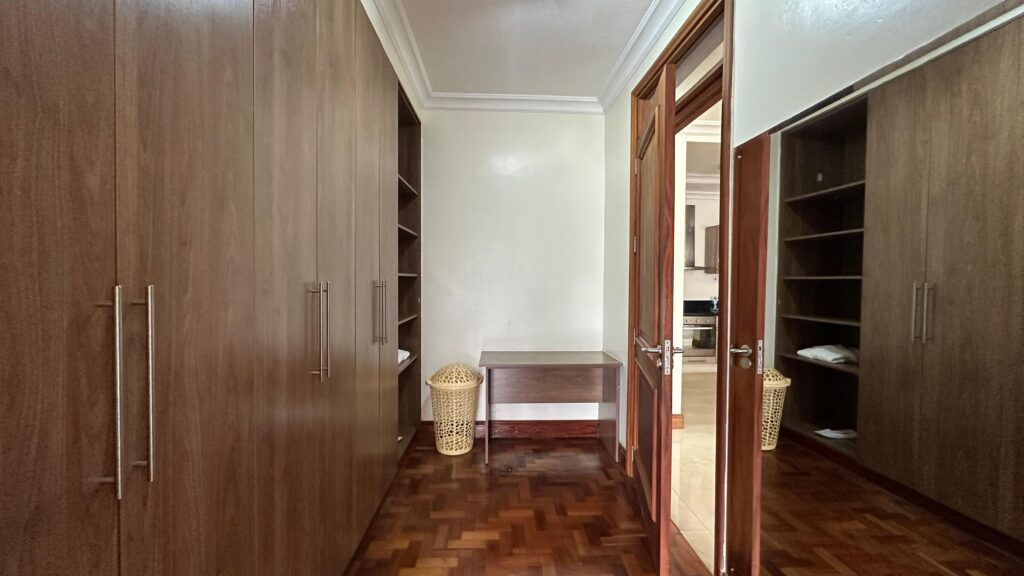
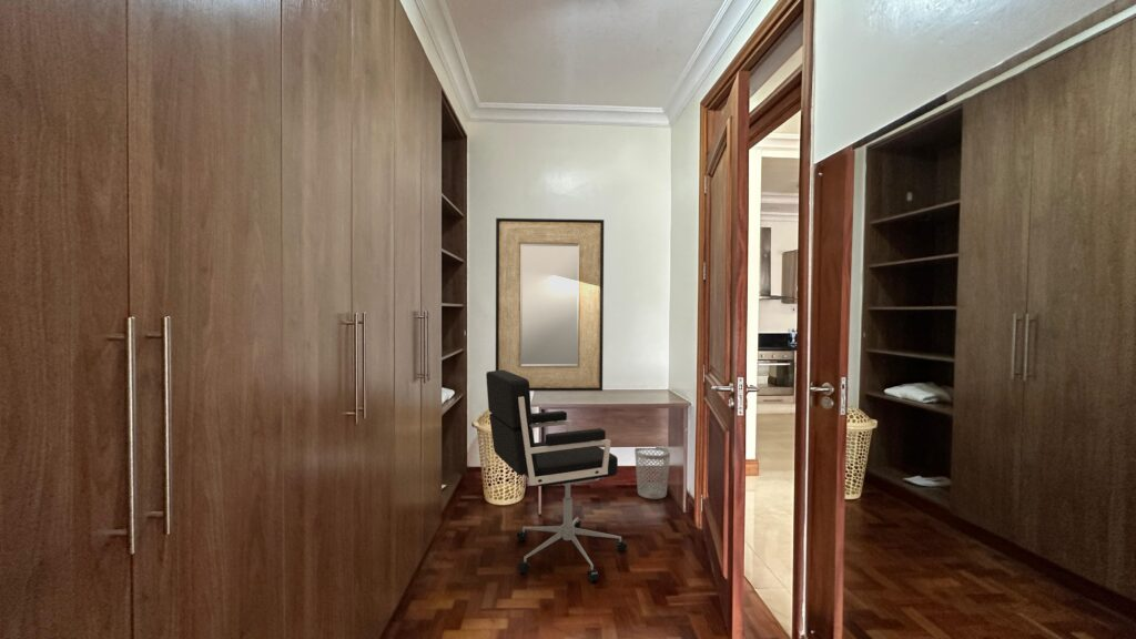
+ home mirror [495,217,605,393]
+ office chair [485,369,628,582]
+ wastebasket [633,446,671,500]
